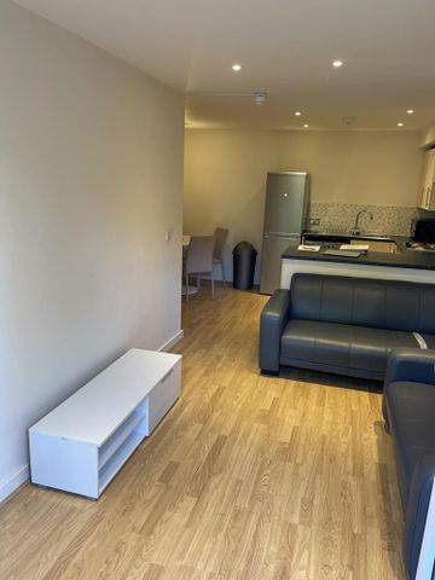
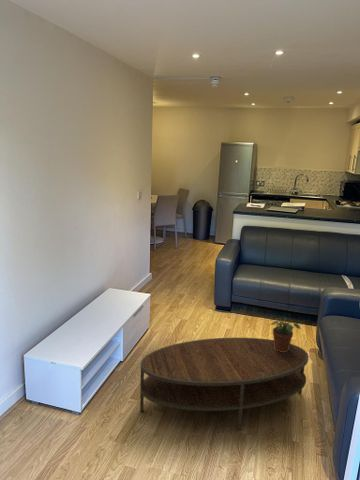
+ coffee table [139,337,310,431]
+ potted plant [270,317,301,352]
